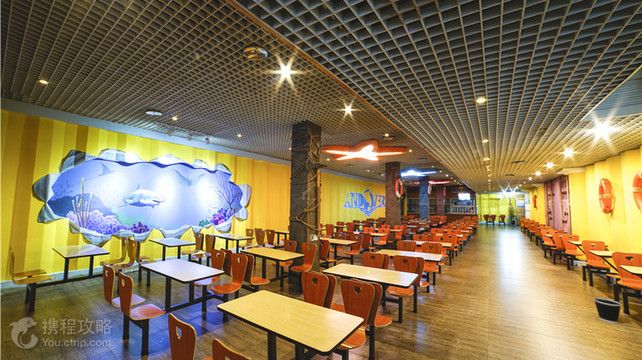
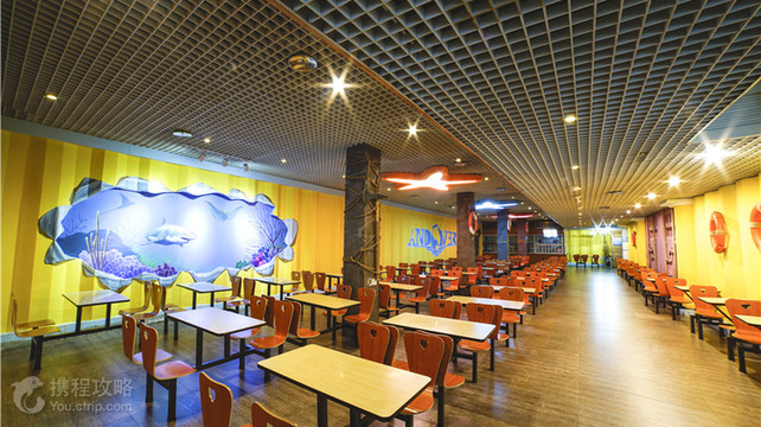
- wastebasket [593,297,622,324]
